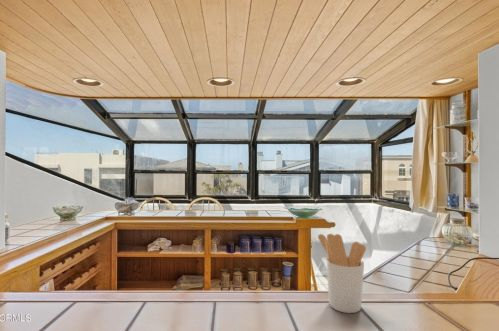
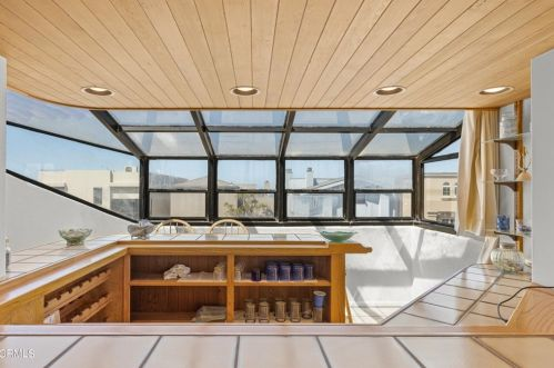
- utensil holder [317,233,367,314]
